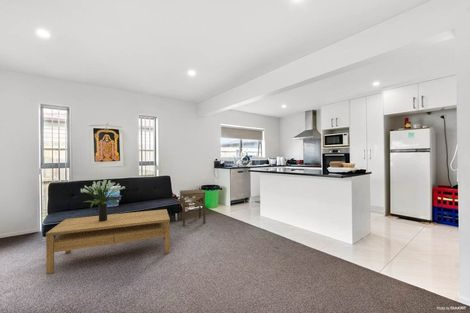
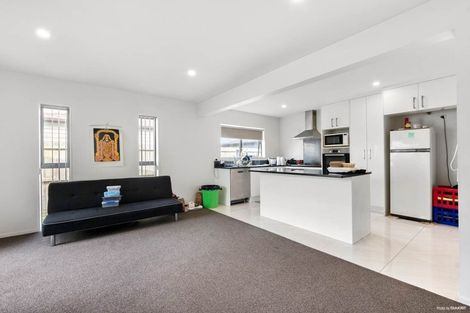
- coffee table [45,208,171,275]
- side table [179,188,207,227]
- potted plant [79,178,126,221]
